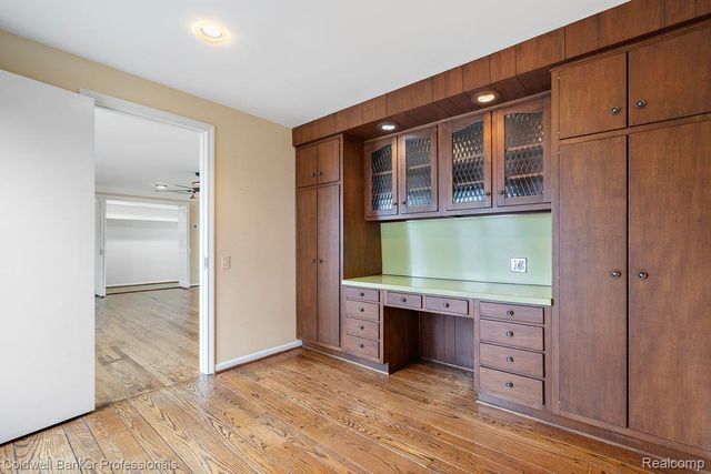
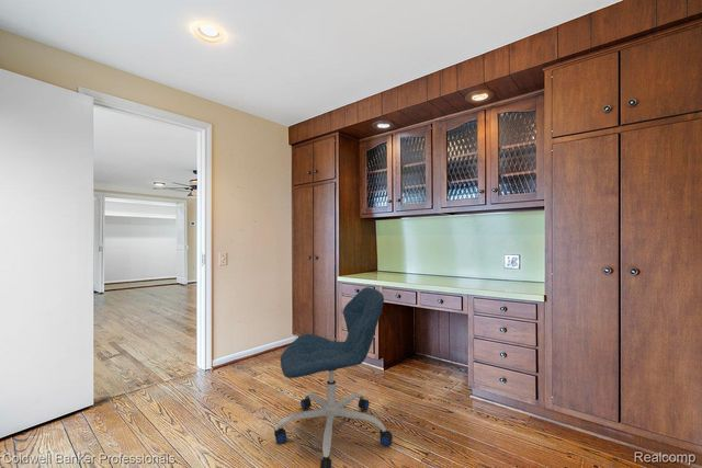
+ office chair [273,286,394,468]
